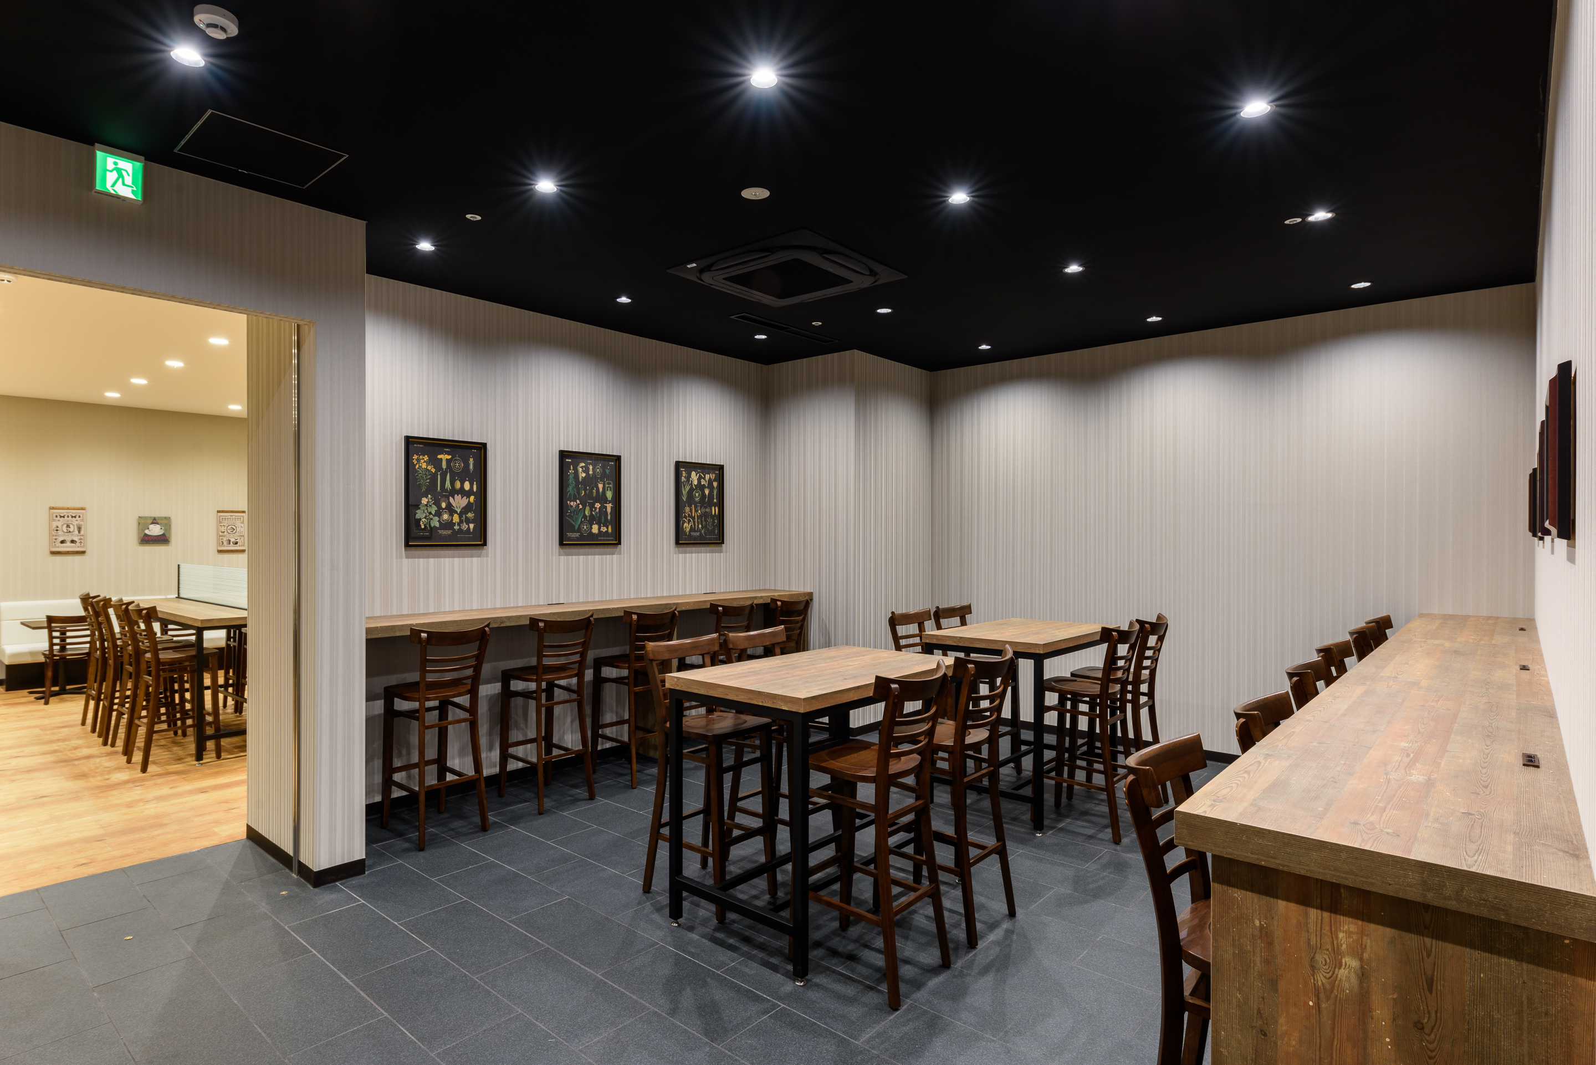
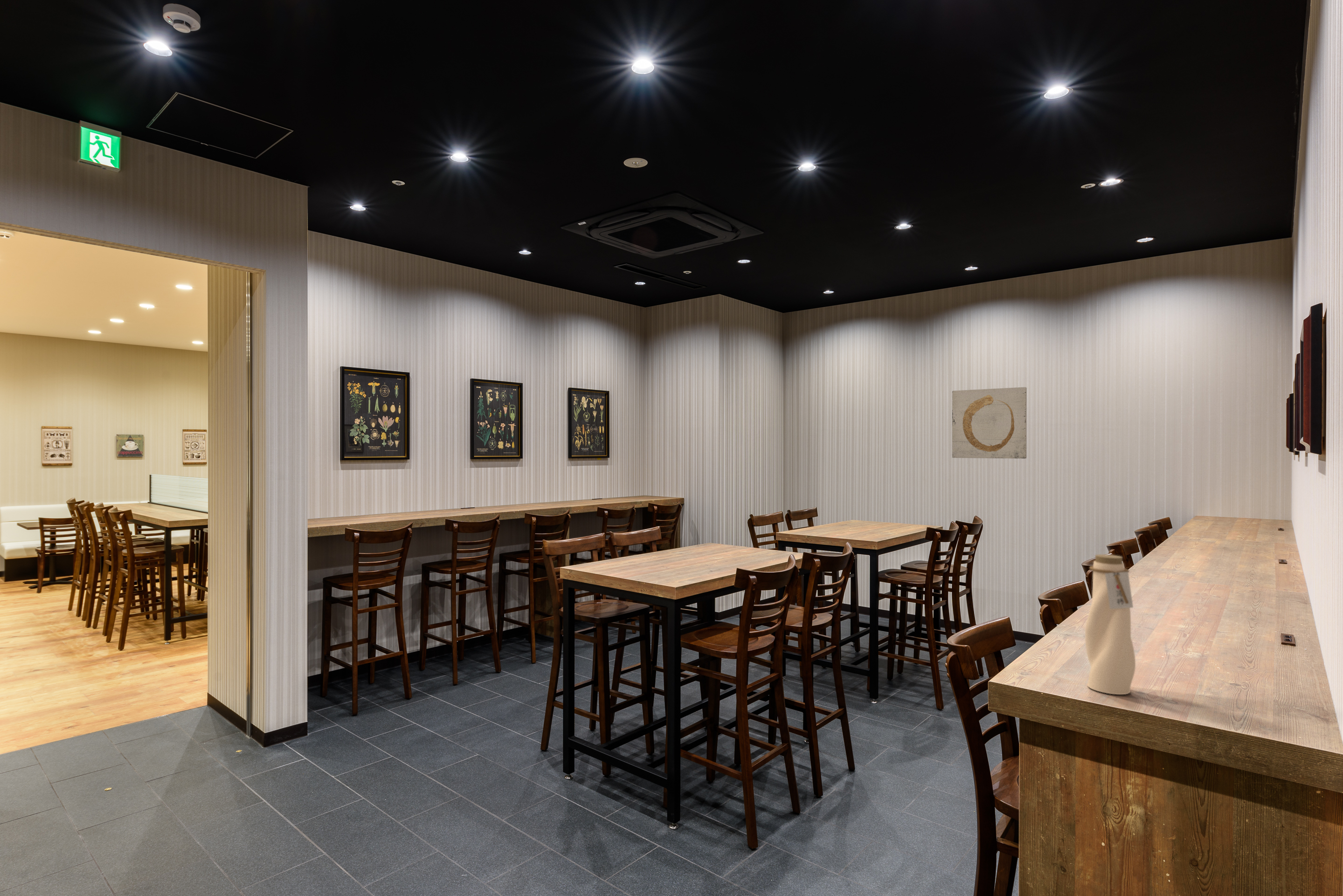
+ water bottle [1085,554,1136,695]
+ wall art [952,386,1027,459]
